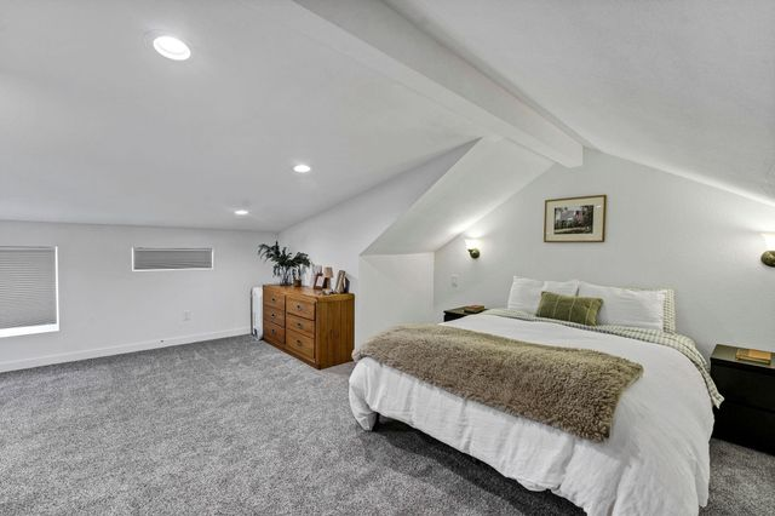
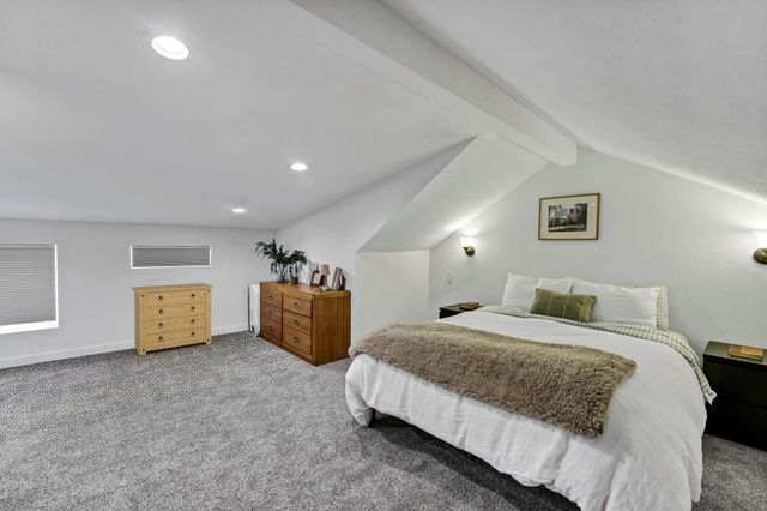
+ dresser [131,282,216,356]
